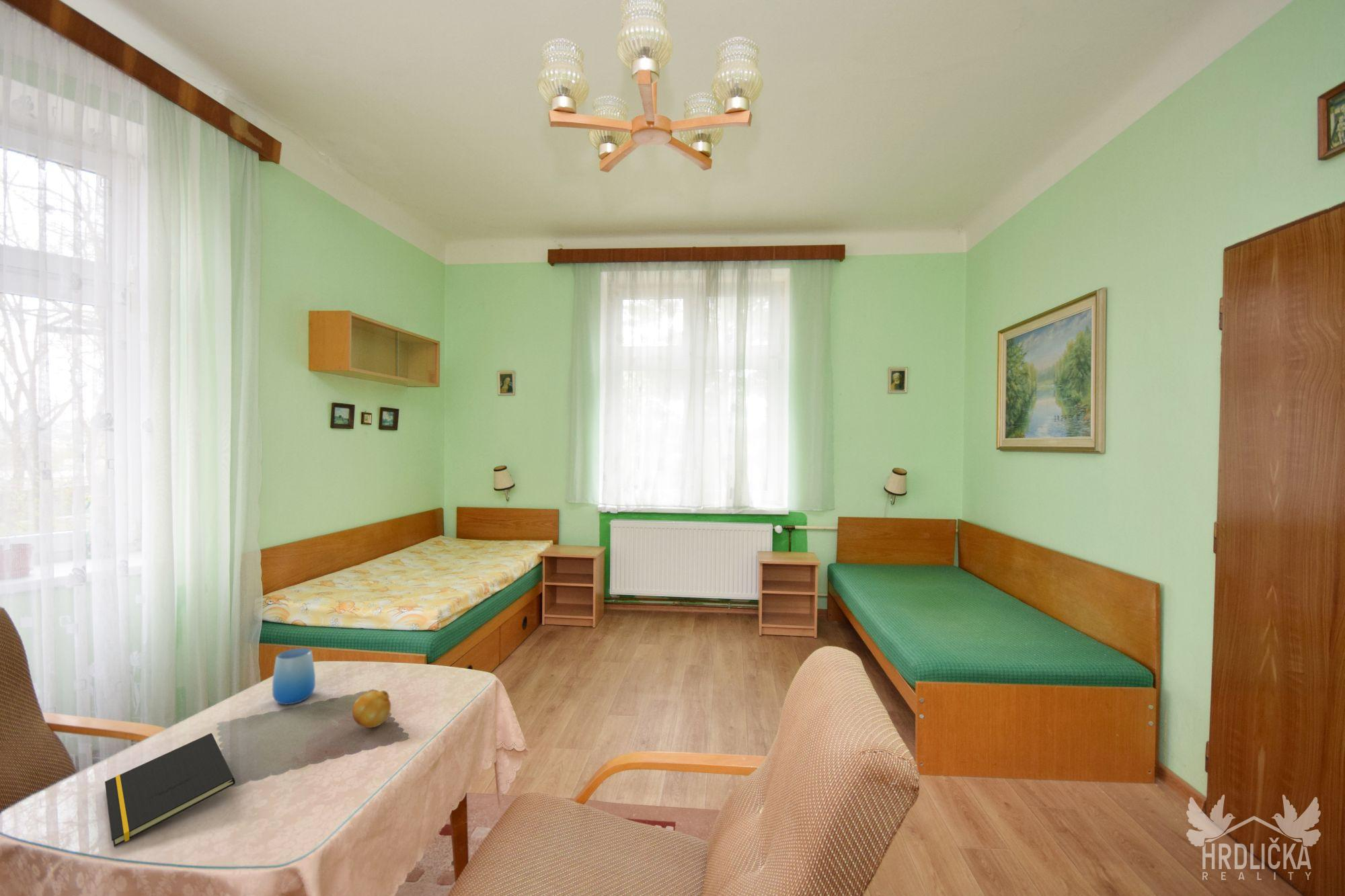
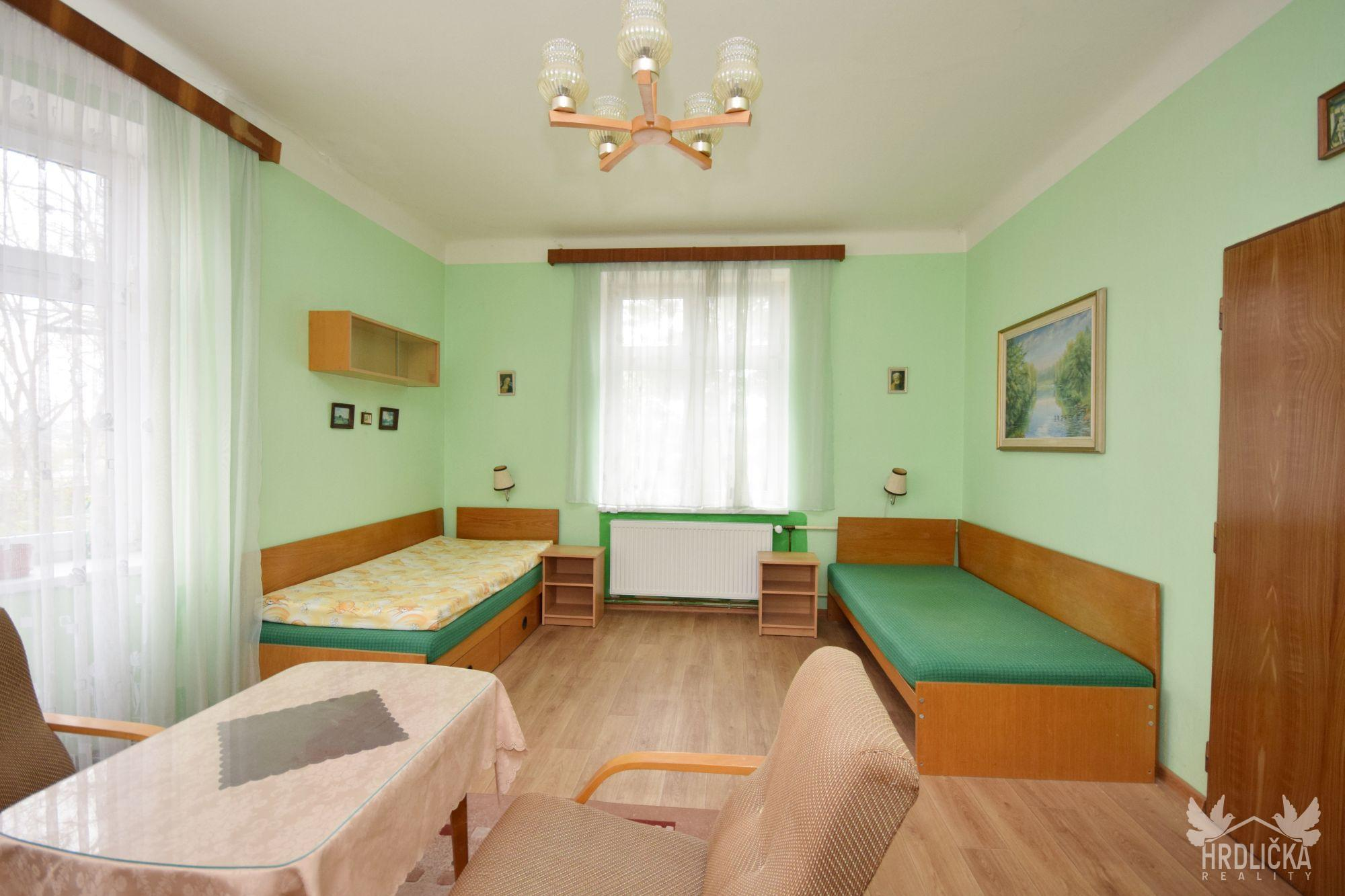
- cup [272,647,316,705]
- fruit [352,690,391,729]
- notepad [104,733,236,848]
